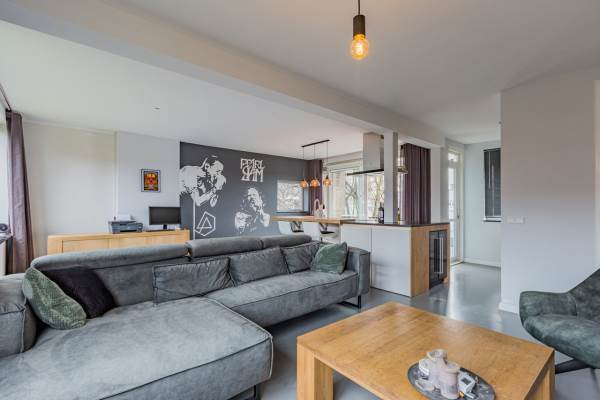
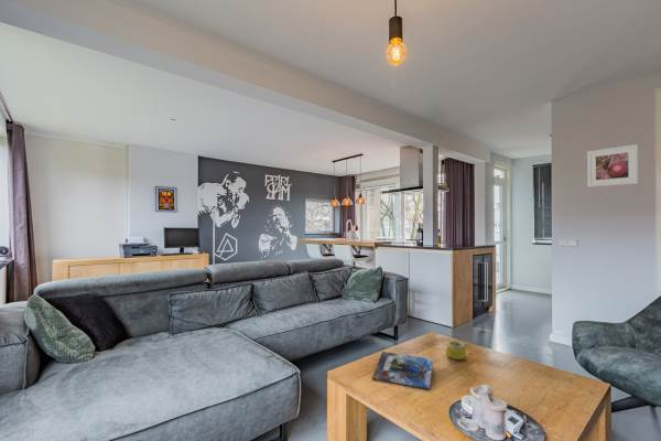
+ magazine [371,351,434,391]
+ mug [445,337,467,361]
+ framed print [586,143,639,189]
